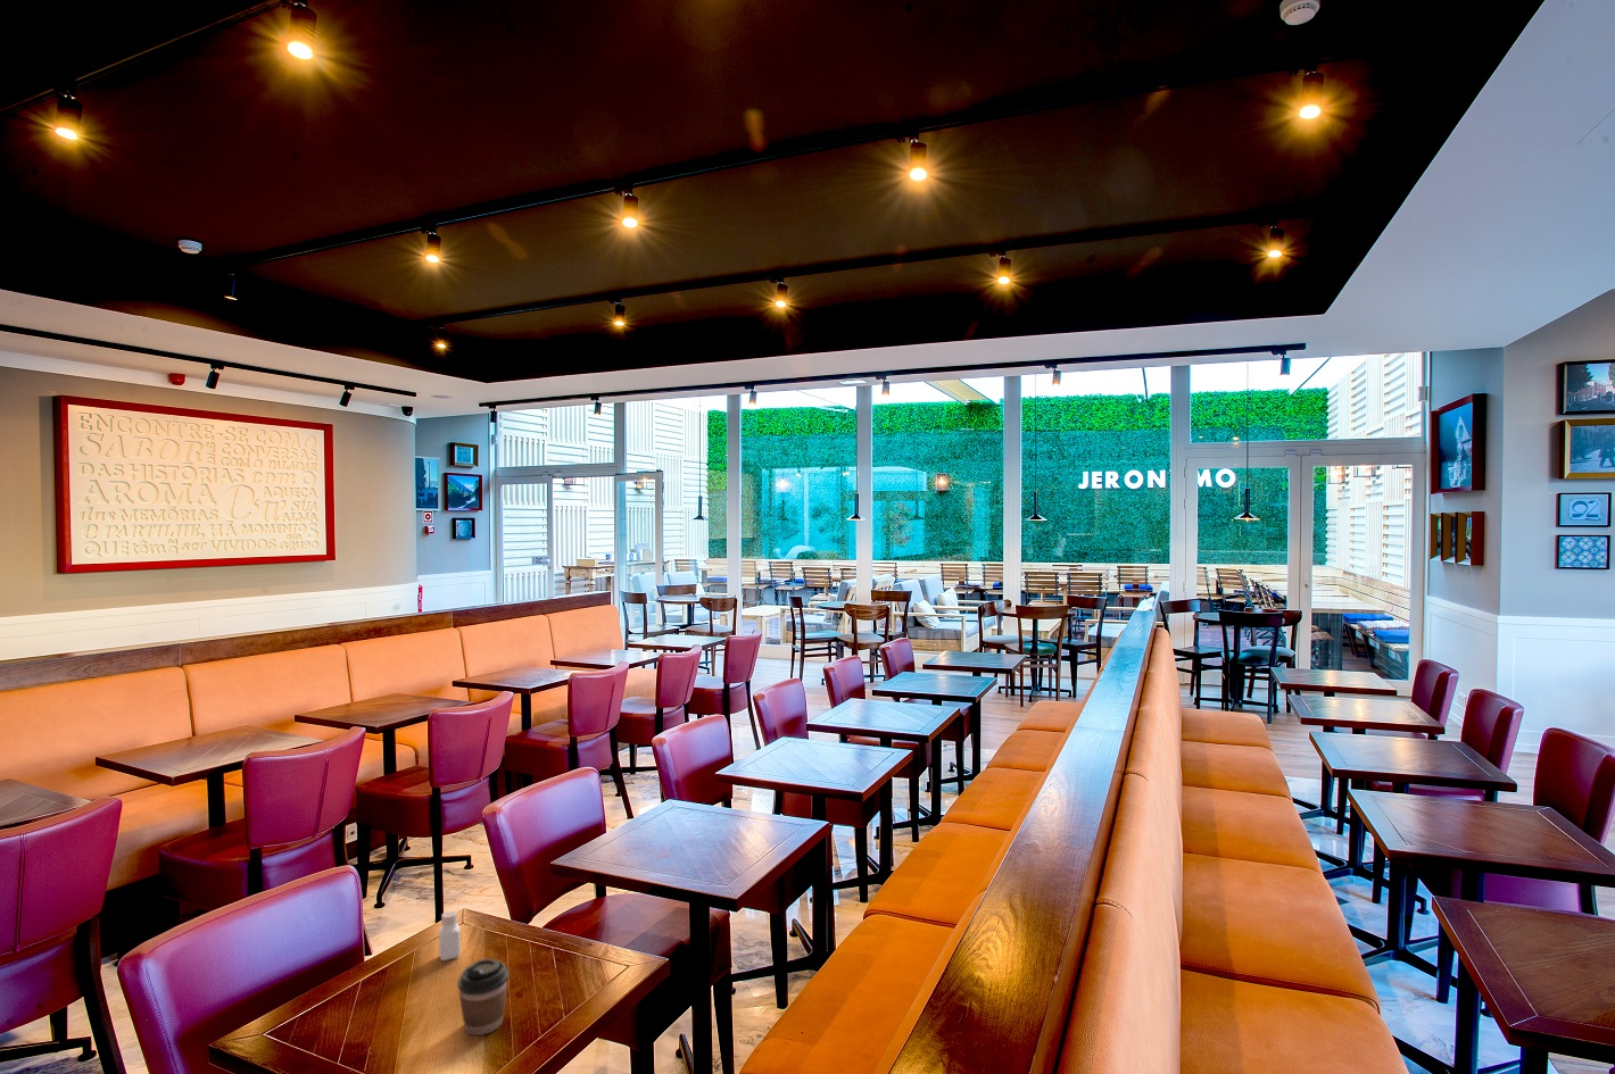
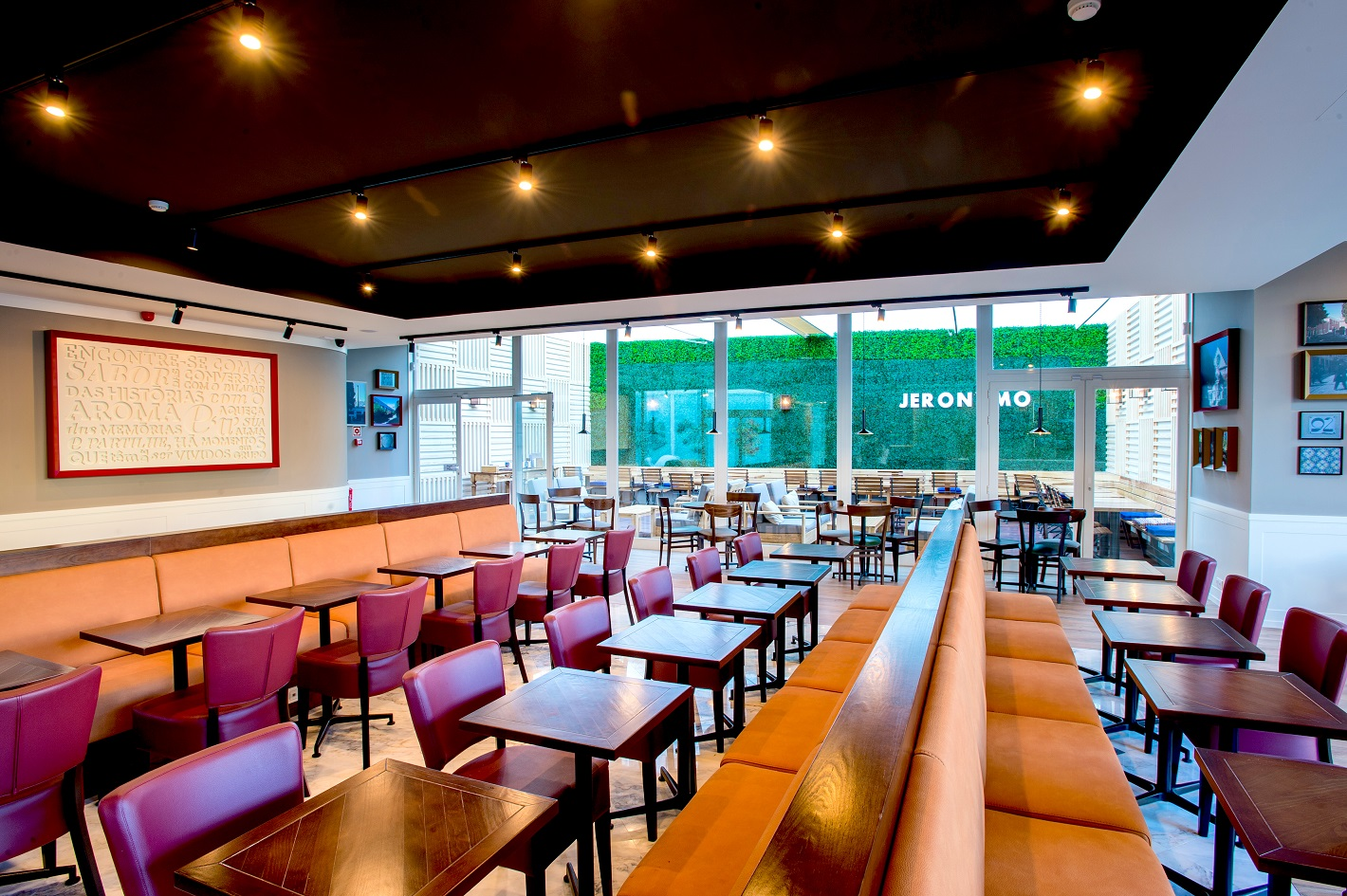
- coffee cup [456,957,510,1037]
- pepper shaker [438,910,462,961]
